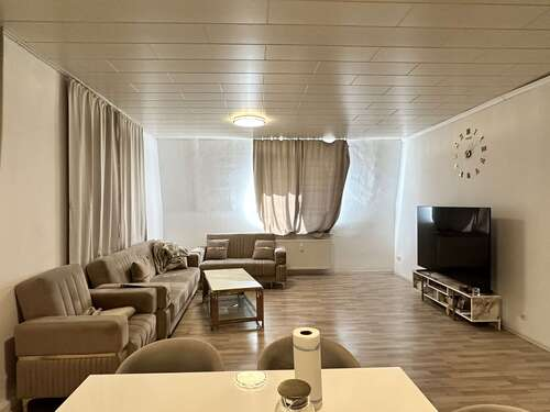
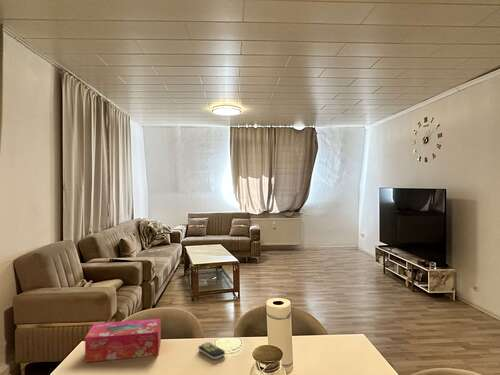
+ tissue box [84,318,162,363]
+ remote control [197,341,226,360]
